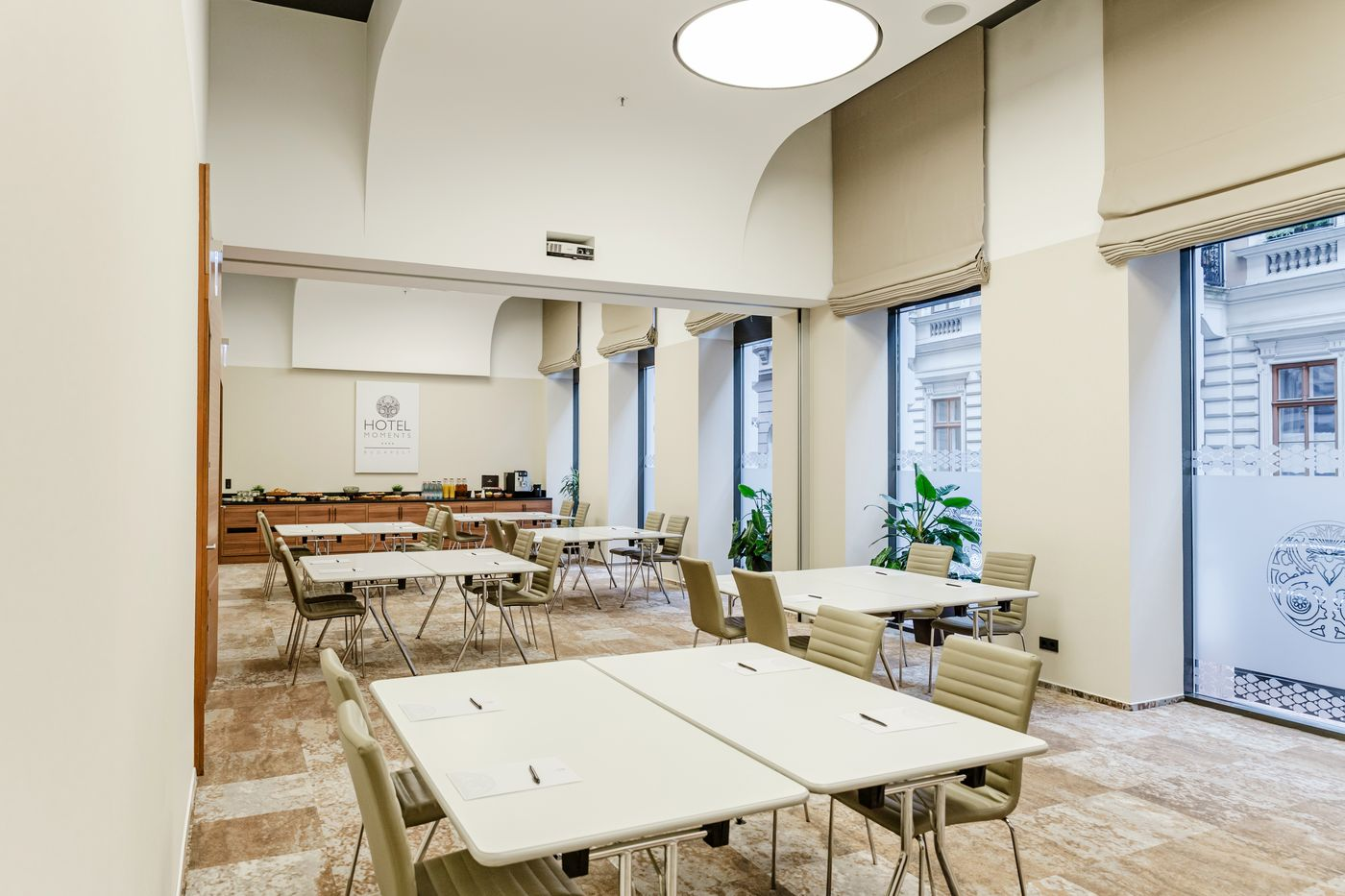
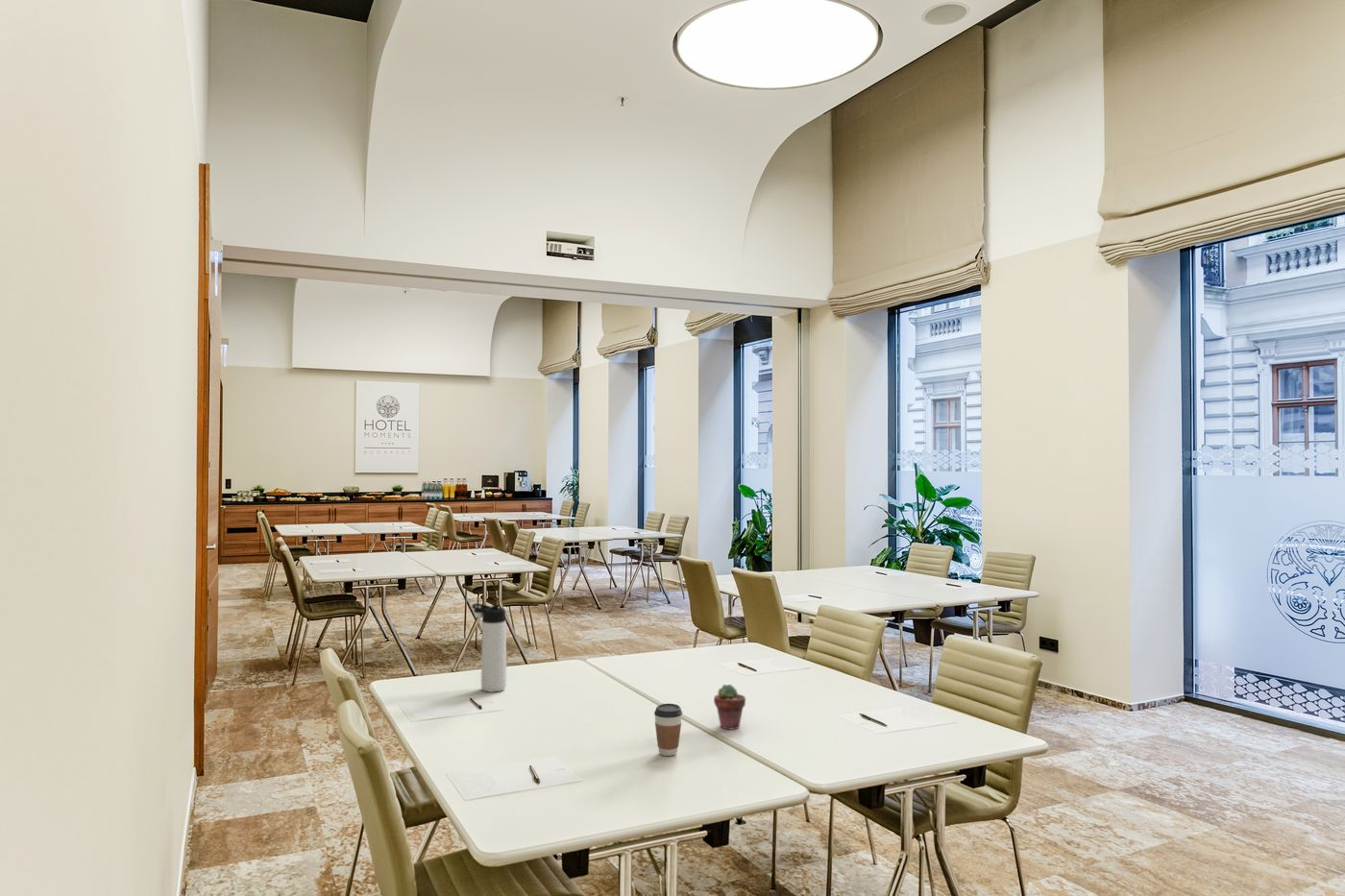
+ coffee cup [653,703,683,757]
+ thermos bottle [471,602,507,693]
+ potted succulent [713,684,746,731]
